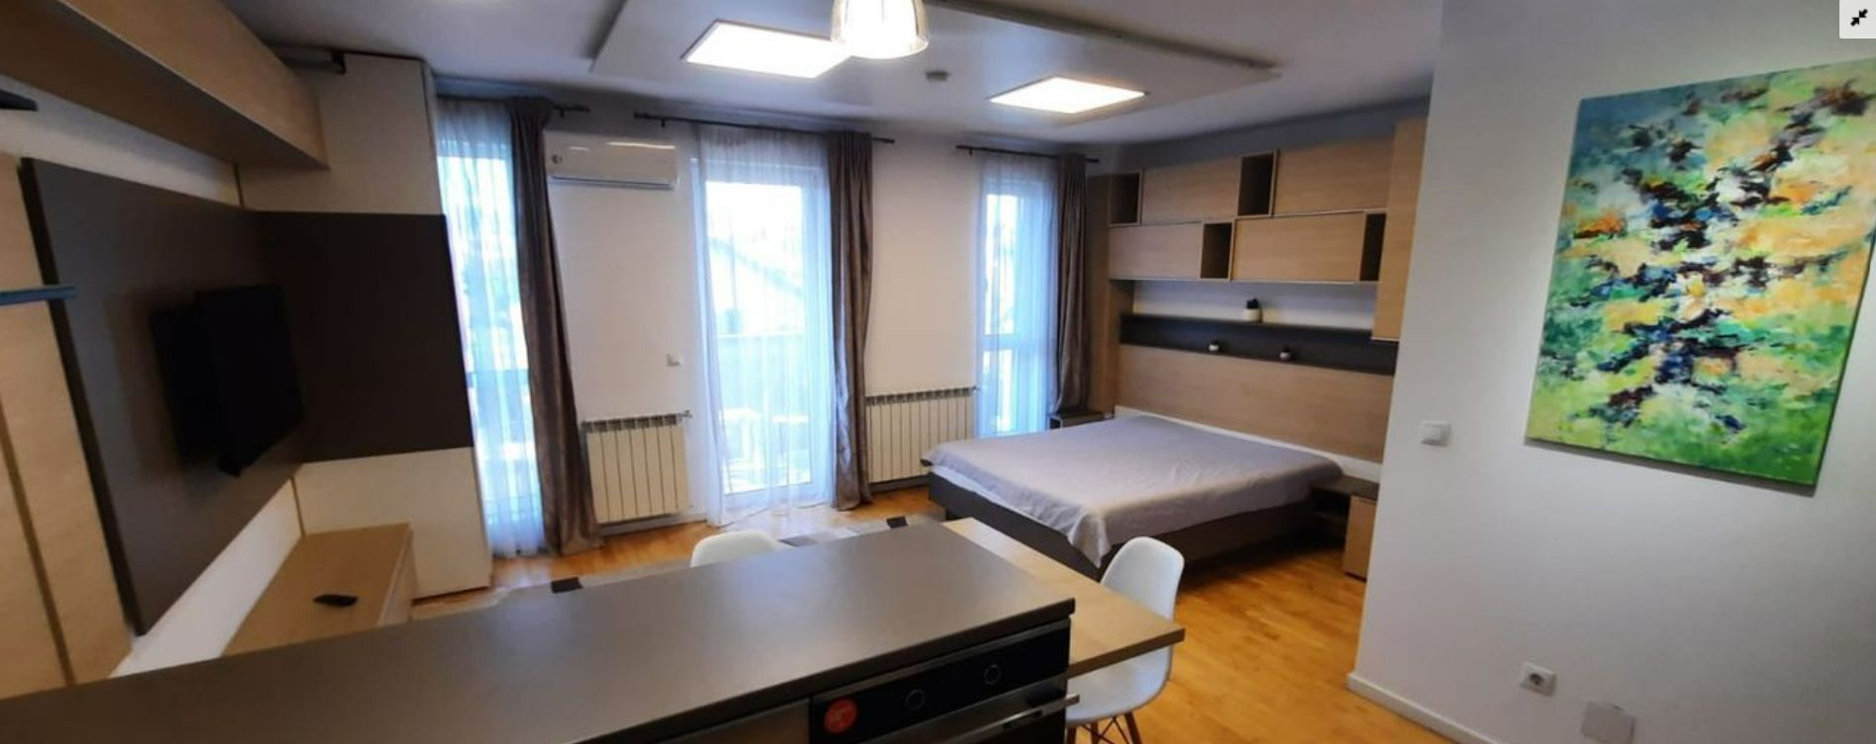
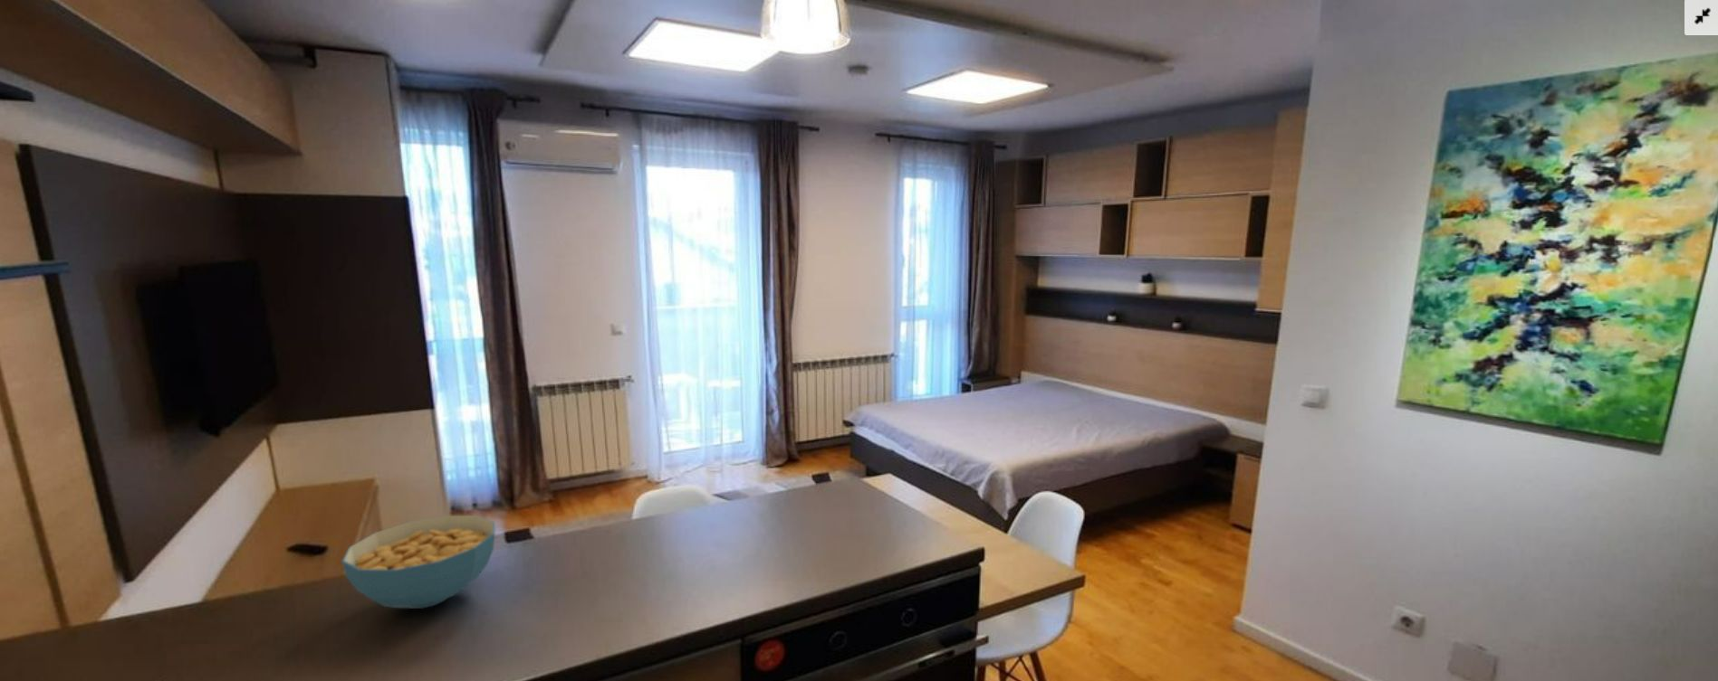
+ cereal bowl [342,515,495,610]
